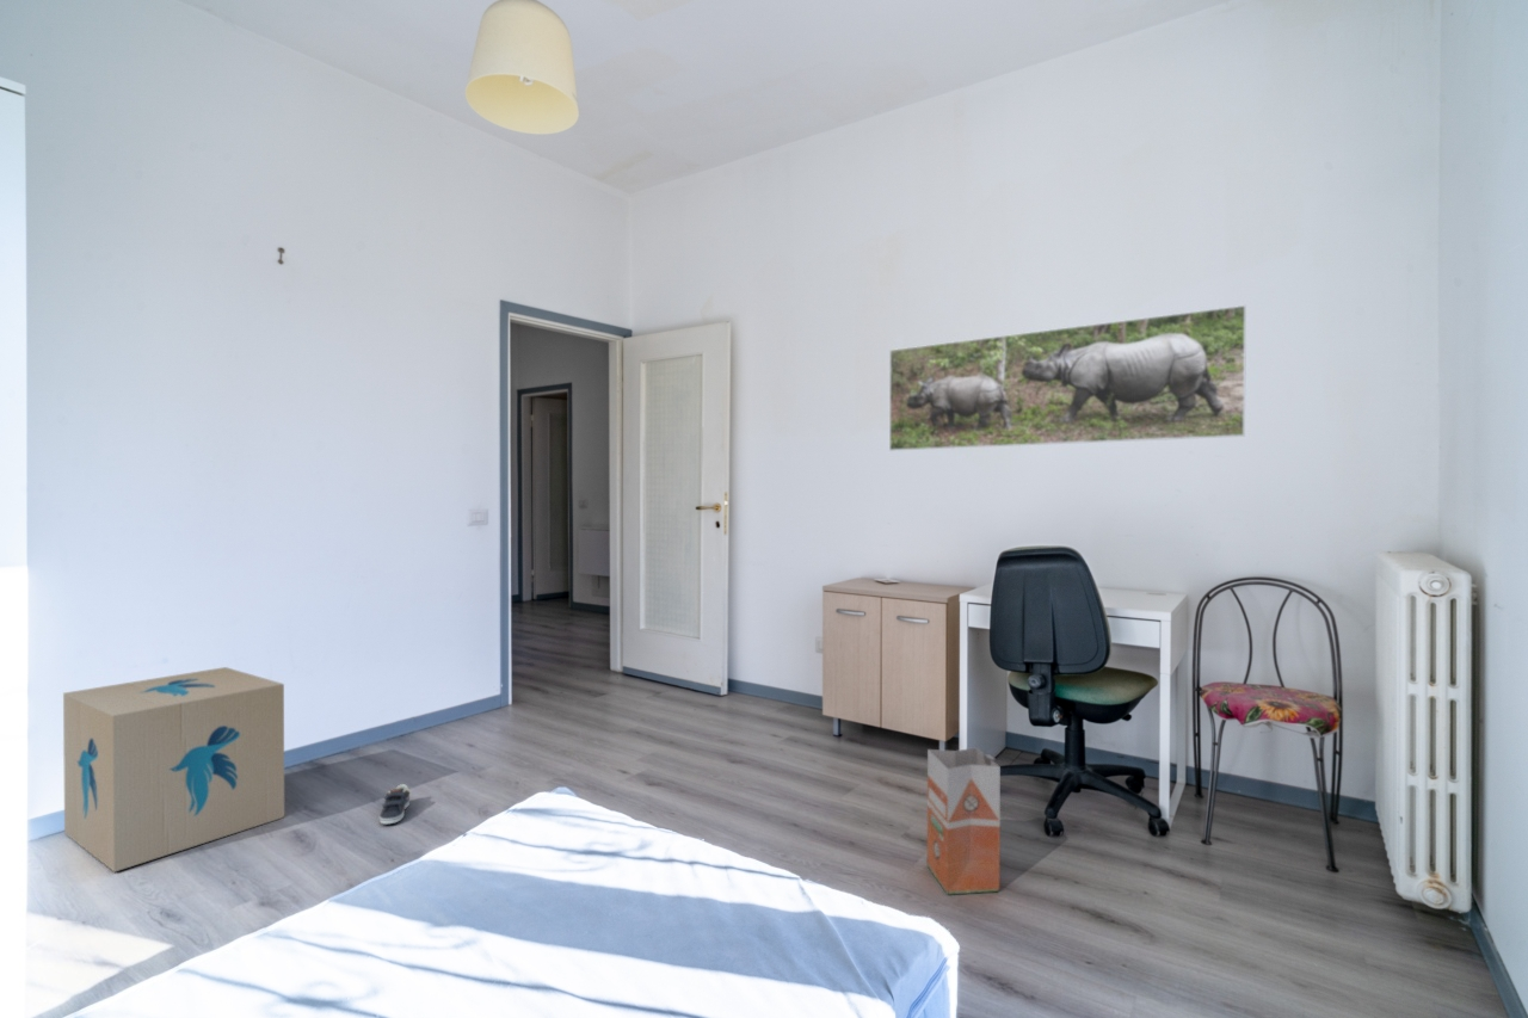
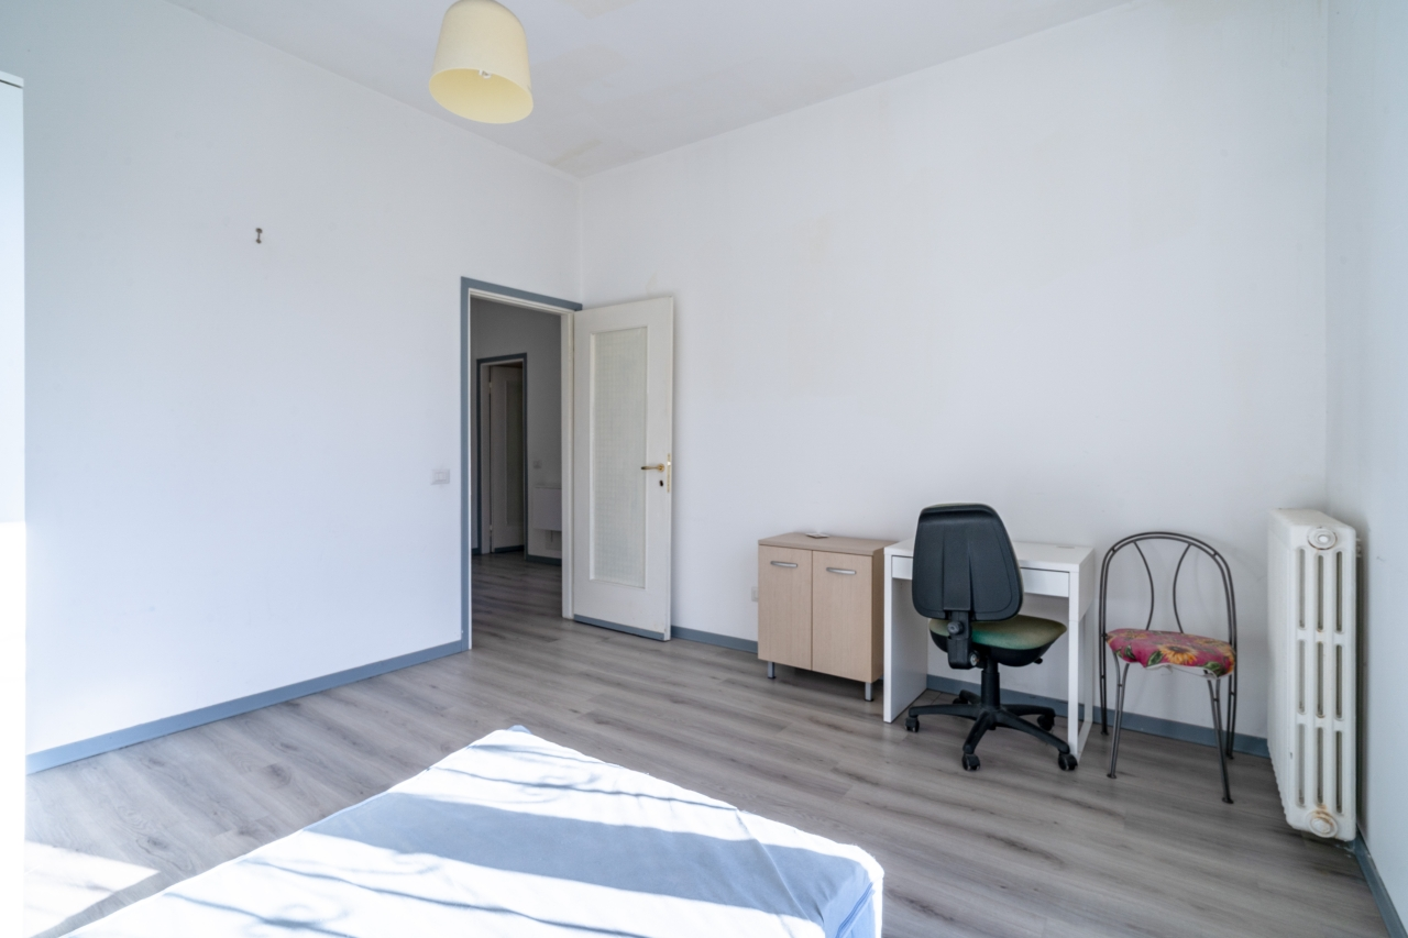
- waste bin [926,746,1002,896]
- sneaker [378,783,411,825]
- cardboard box [62,666,285,872]
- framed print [888,304,1247,452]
